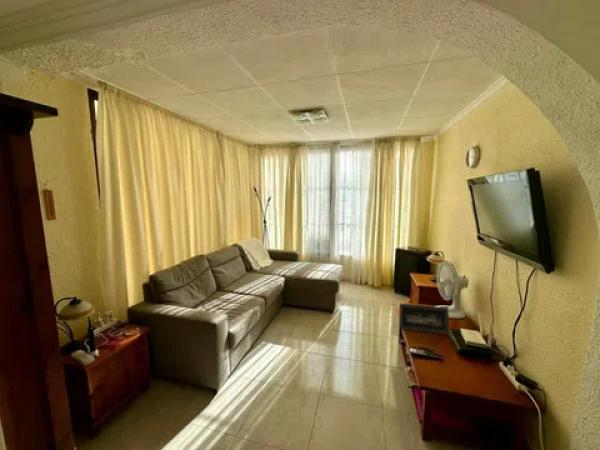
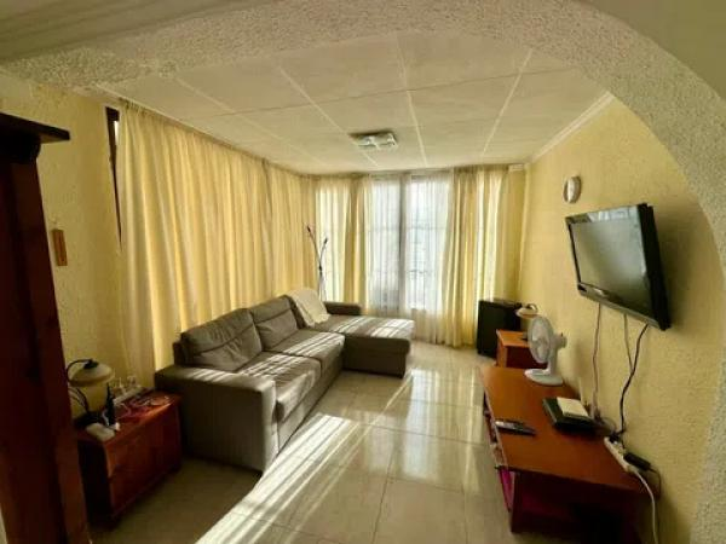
- picture frame [398,302,450,336]
